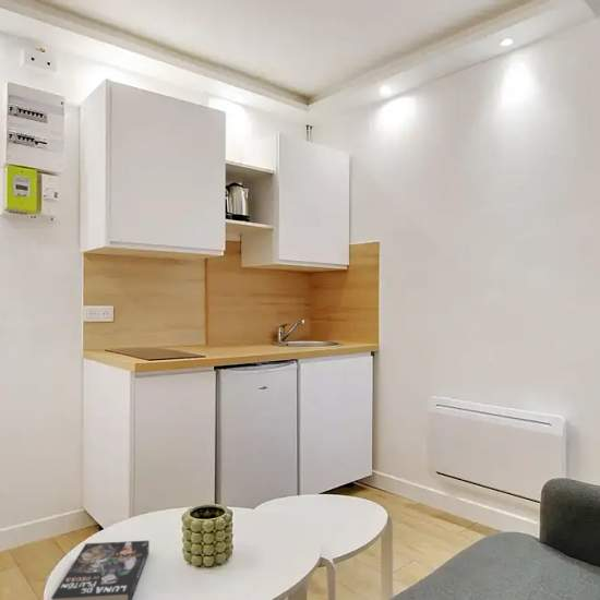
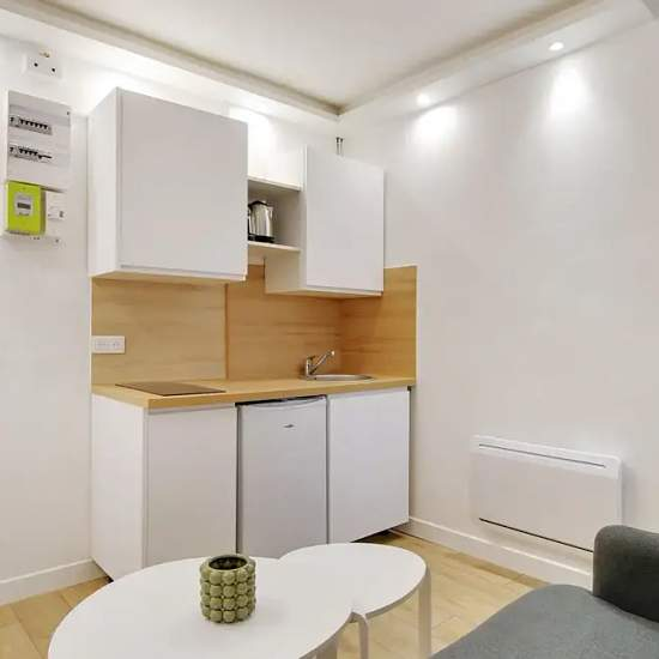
- book [50,540,151,600]
